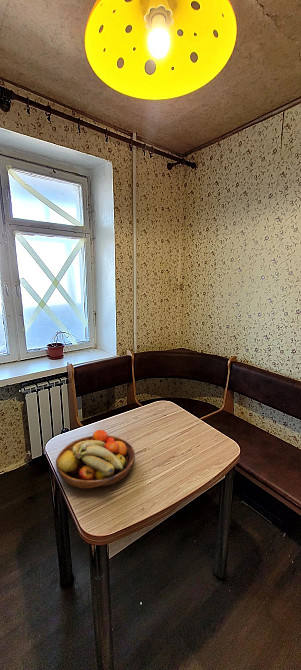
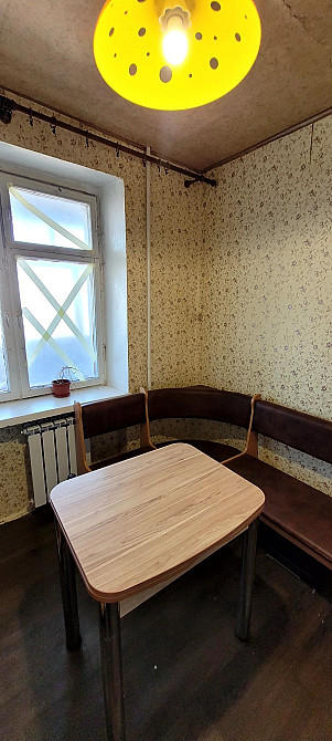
- fruit bowl [55,429,136,489]
